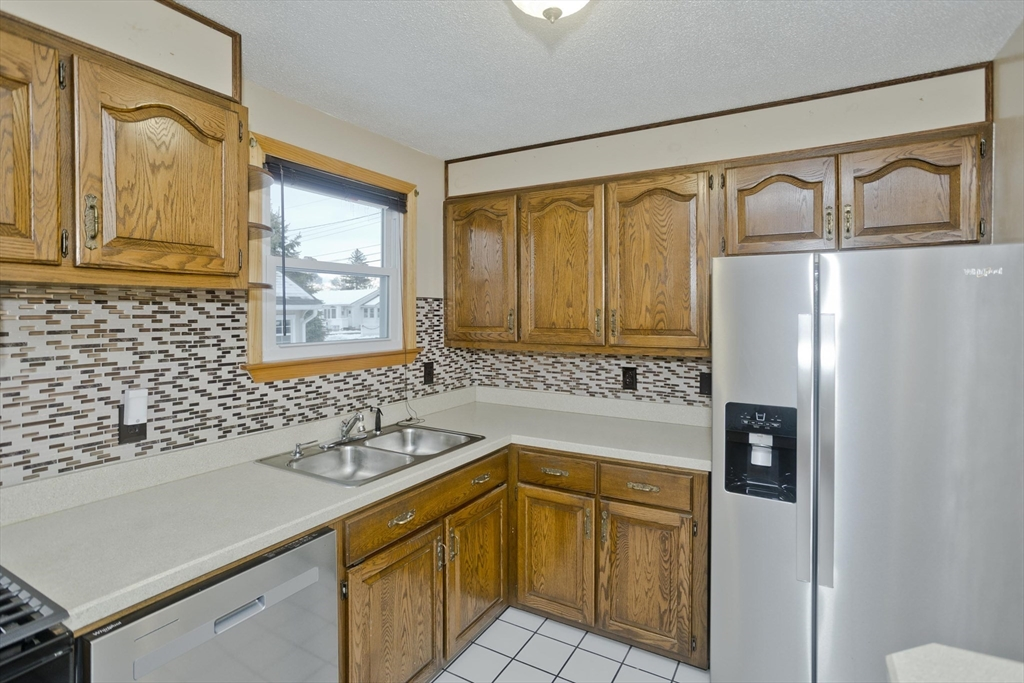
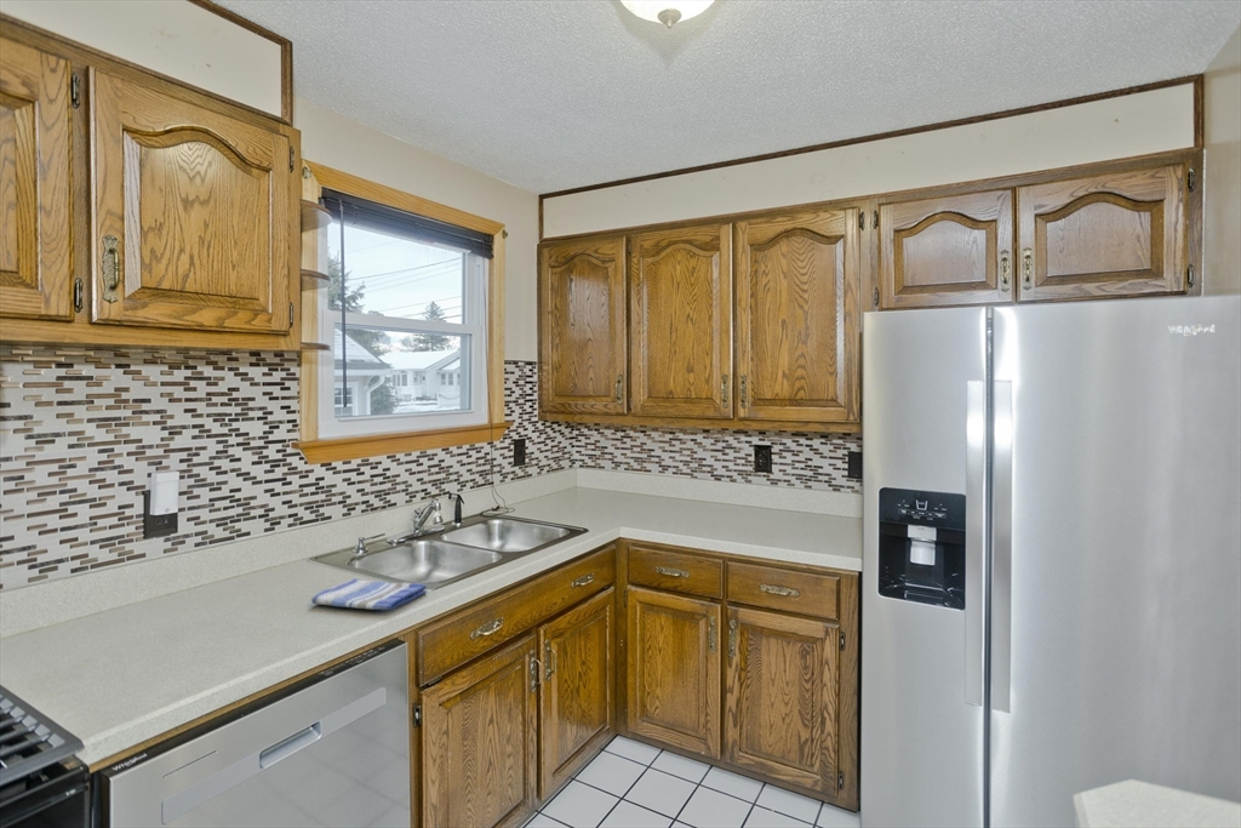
+ dish towel [310,577,428,611]
